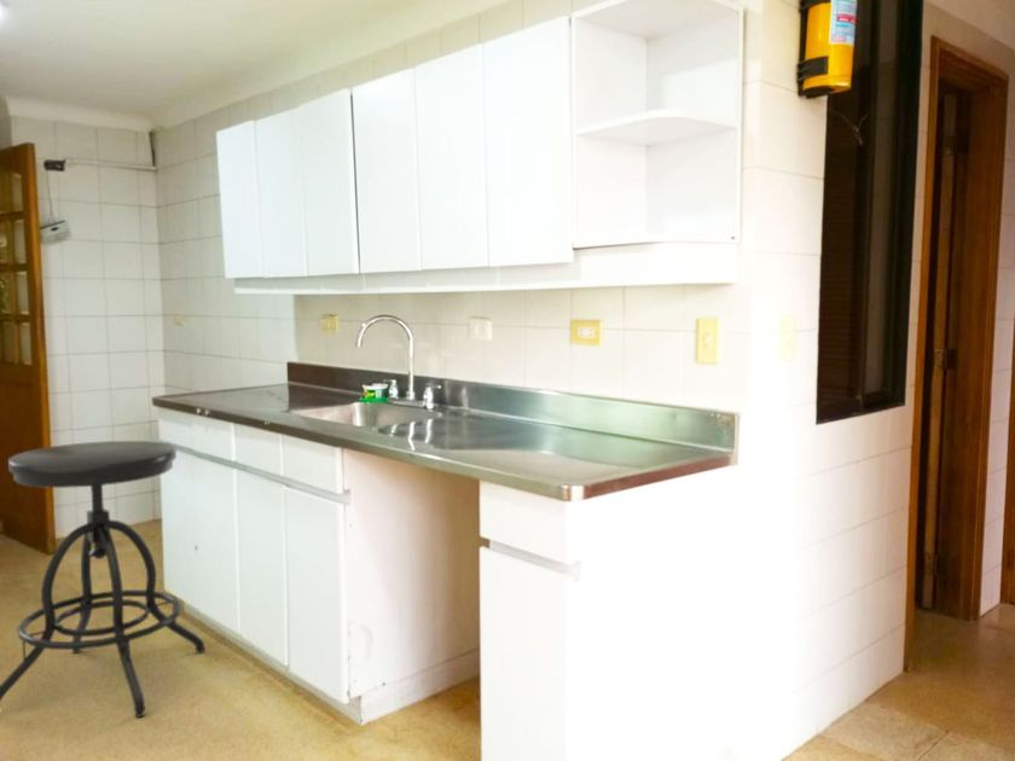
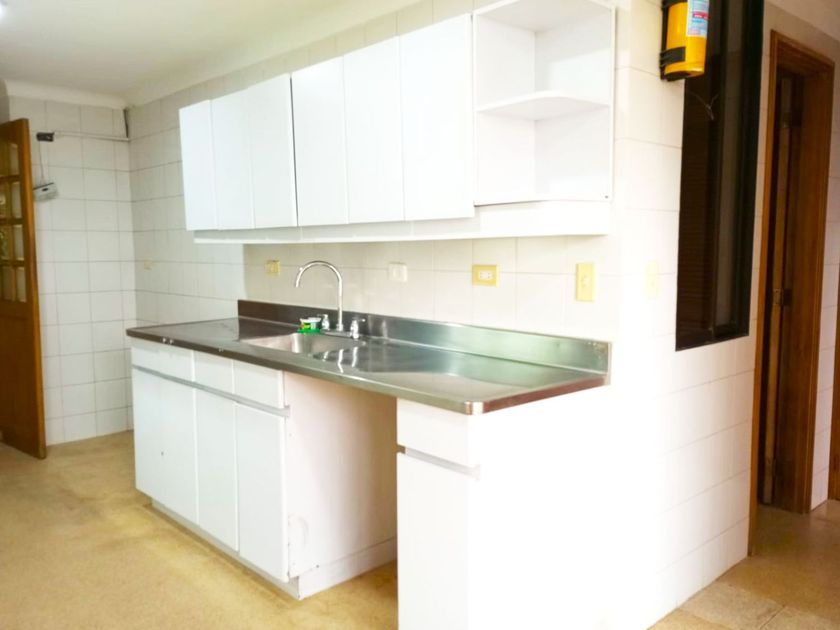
- stool [0,440,205,718]
